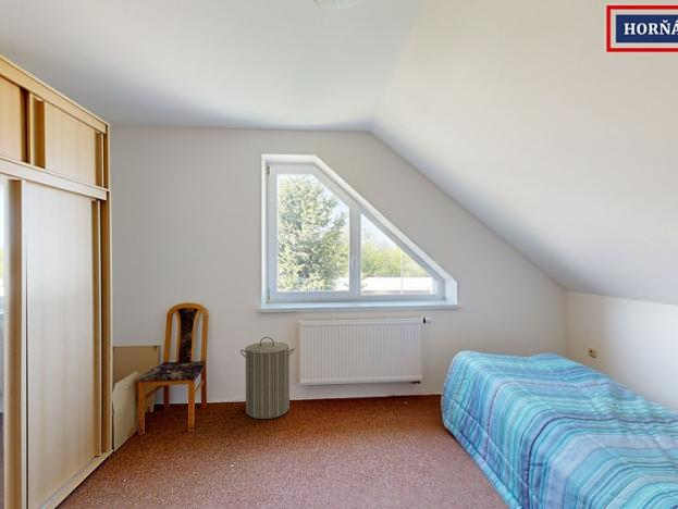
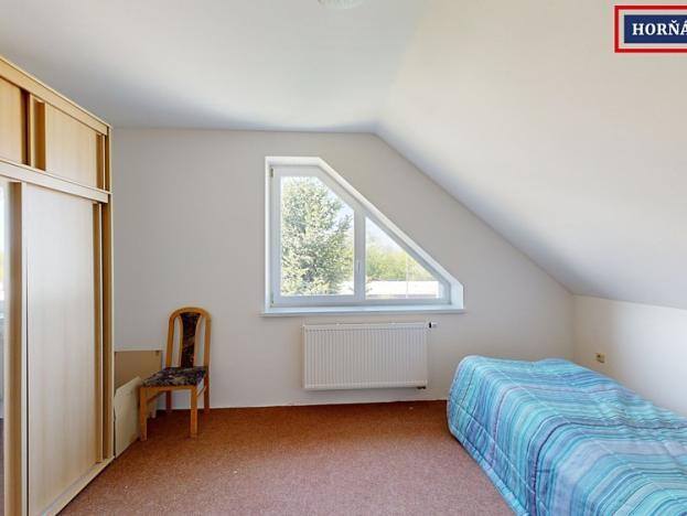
- laundry hamper [239,336,296,420]
